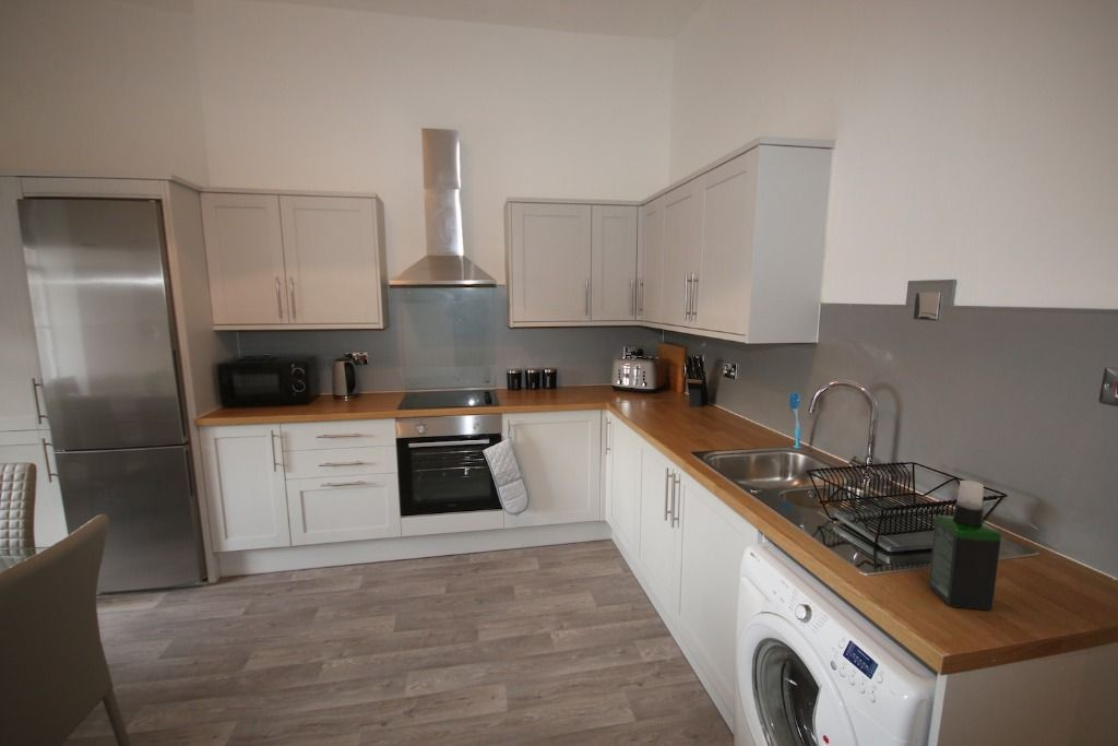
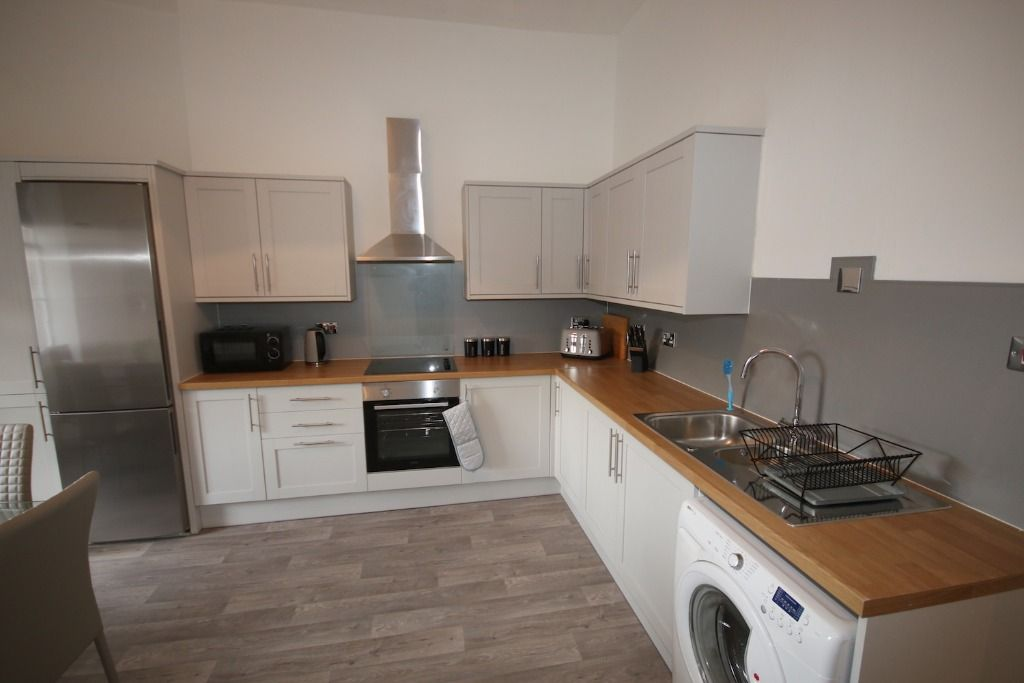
- spray bottle [928,479,1002,611]
